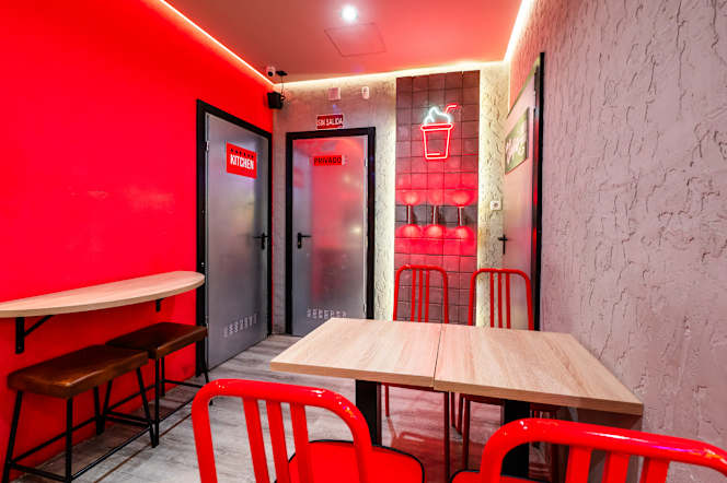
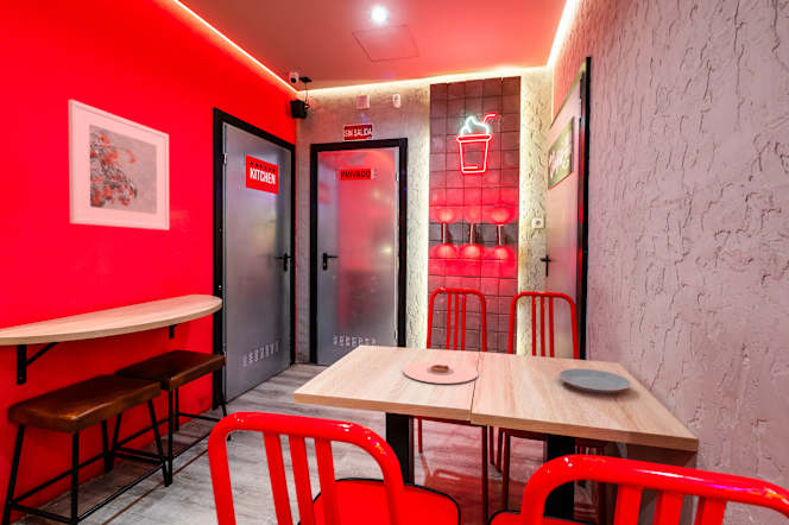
+ plate [557,367,633,394]
+ plate [402,360,480,385]
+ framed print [68,99,170,232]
